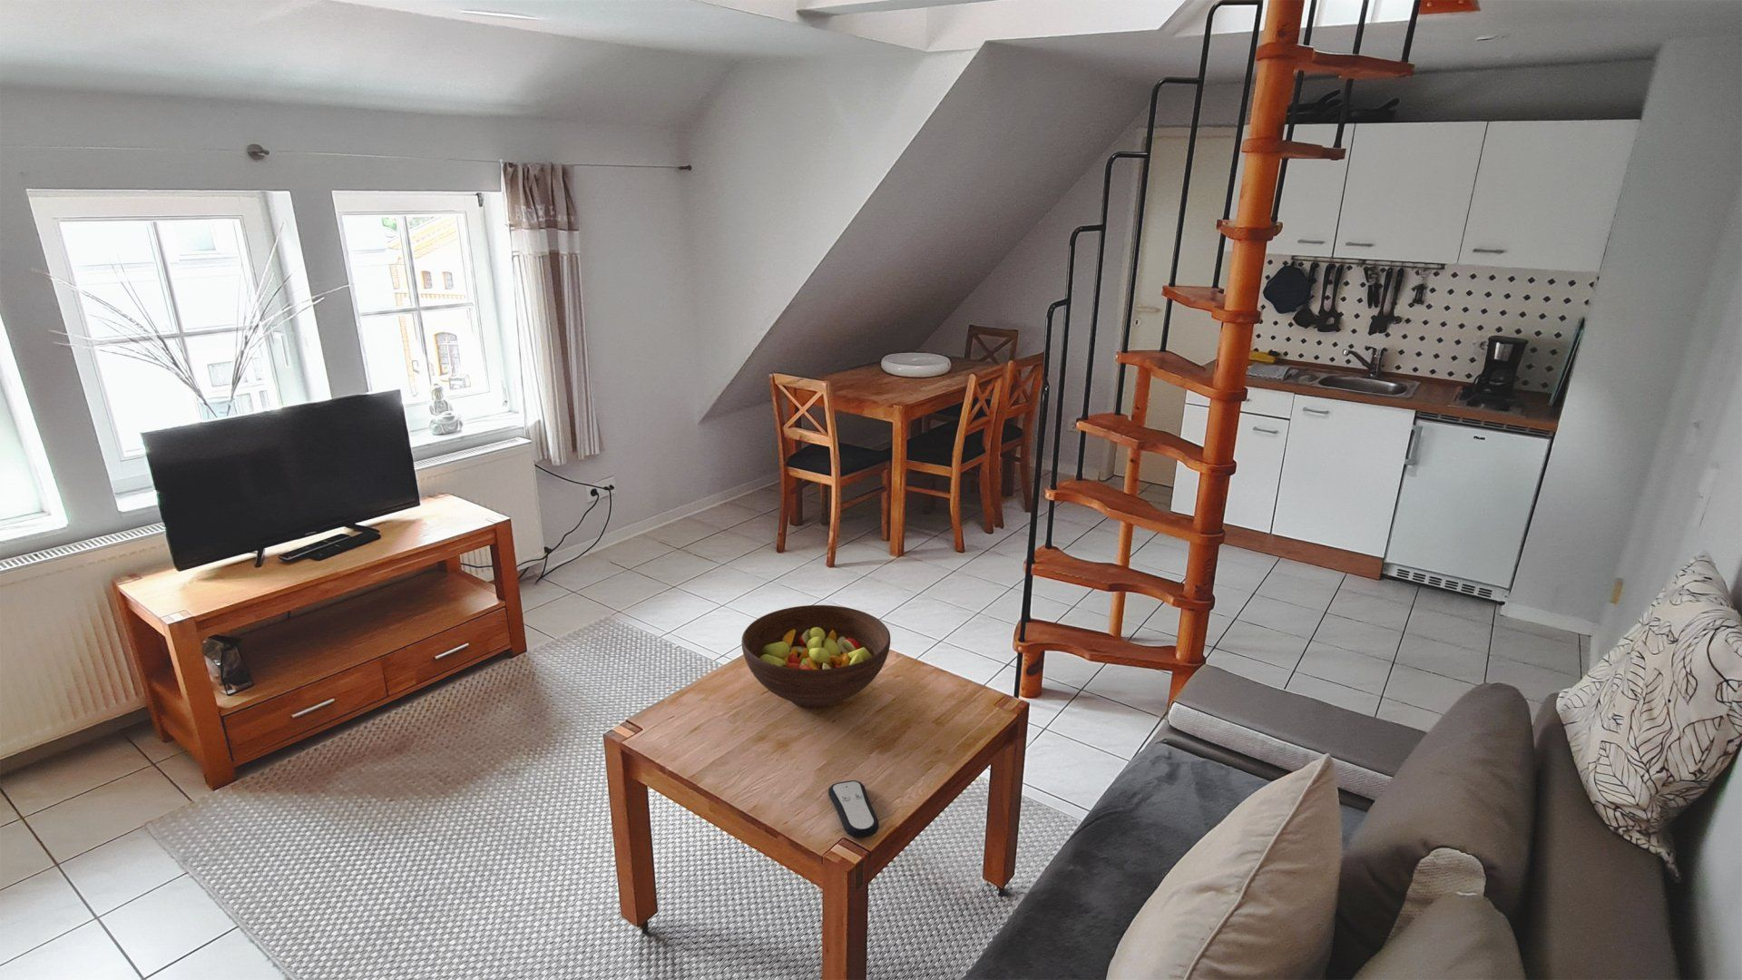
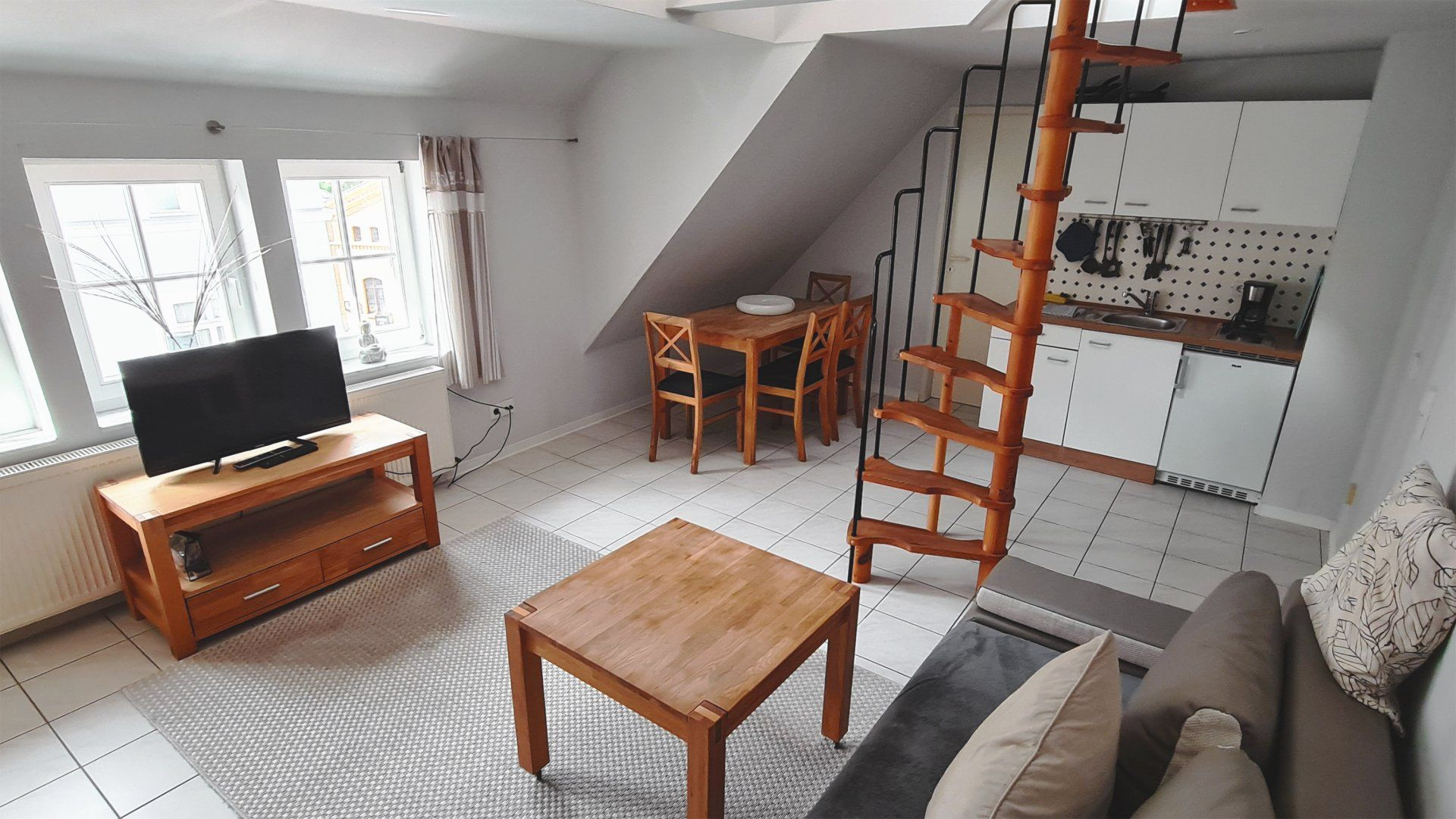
- remote control [828,779,881,839]
- fruit bowl [741,604,891,710]
